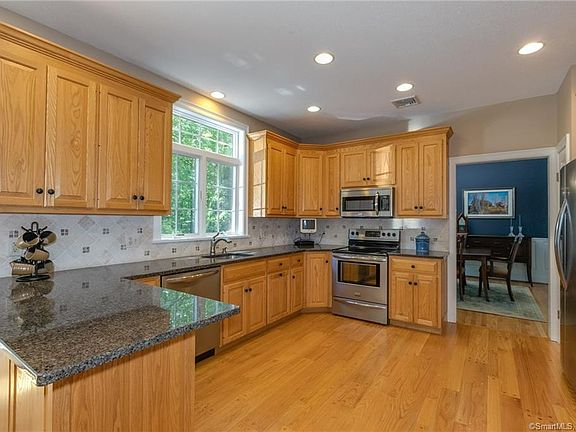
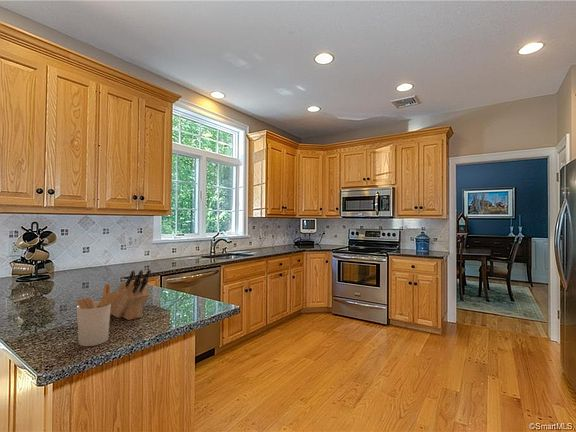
+ knife block [110,269,152,321]
+ utensil holder [76,283,125,347]
